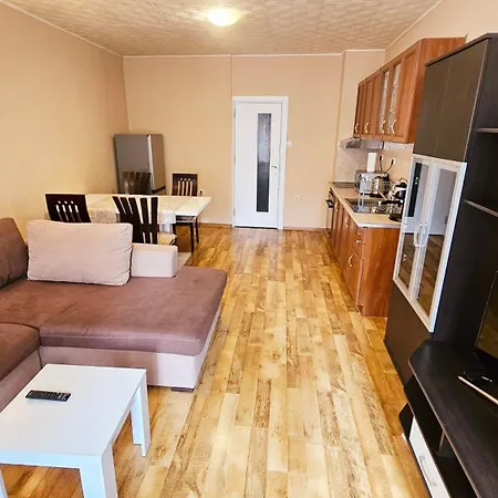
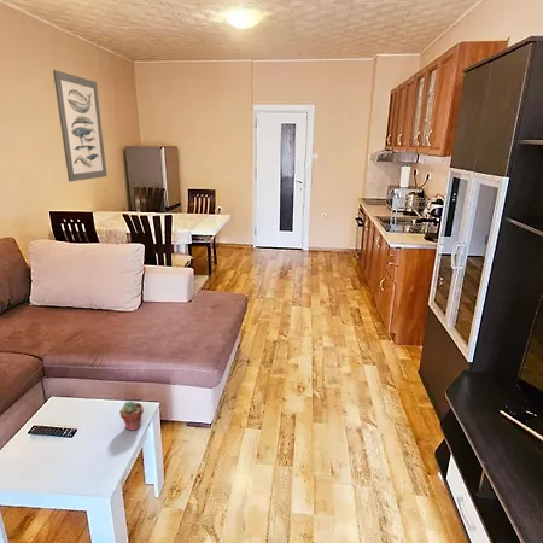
+ wall art [52,69,107,182]
+ potted succulent [118,399,145,432]
